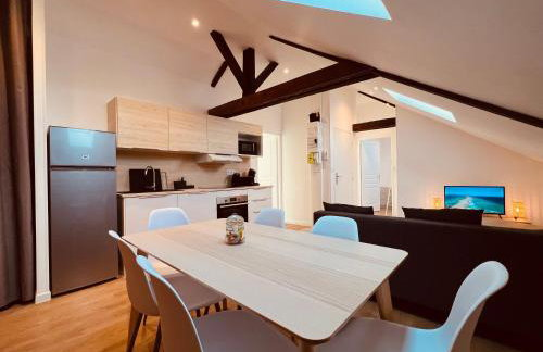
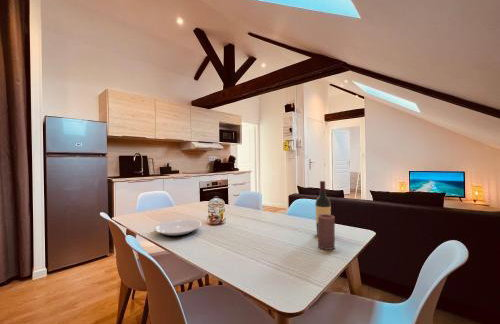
+ wine bottle [314,180,332,236]
+ candle [317,214,336,251]
+ plate [153,218,202,238]
